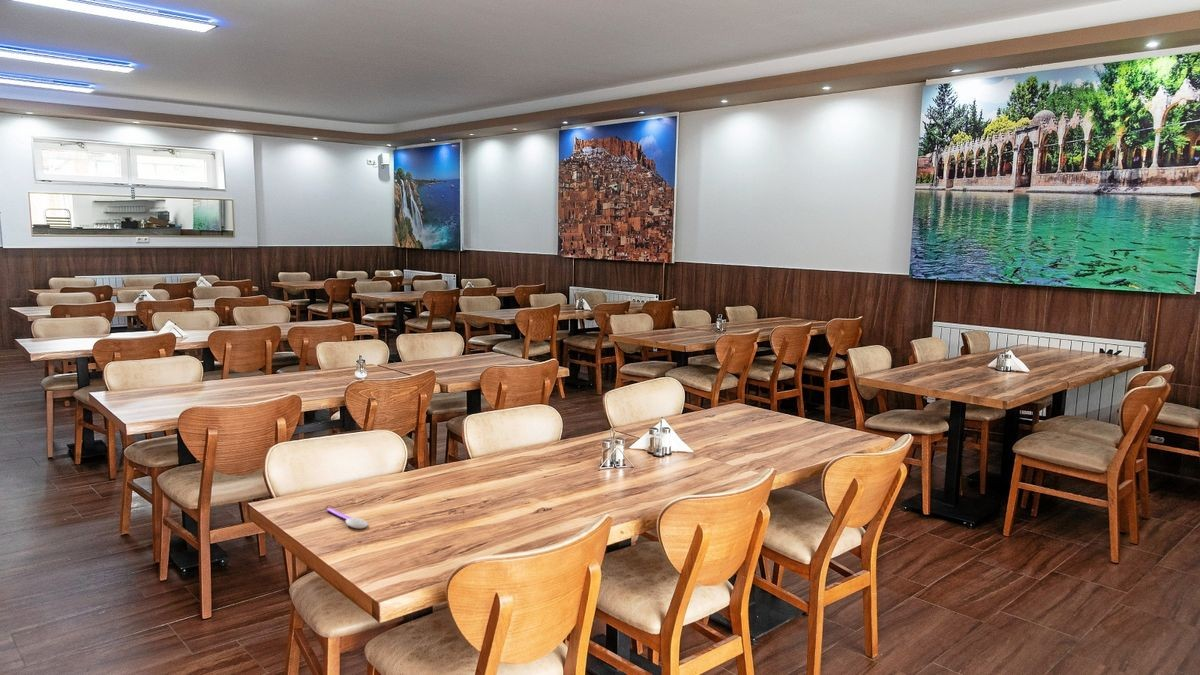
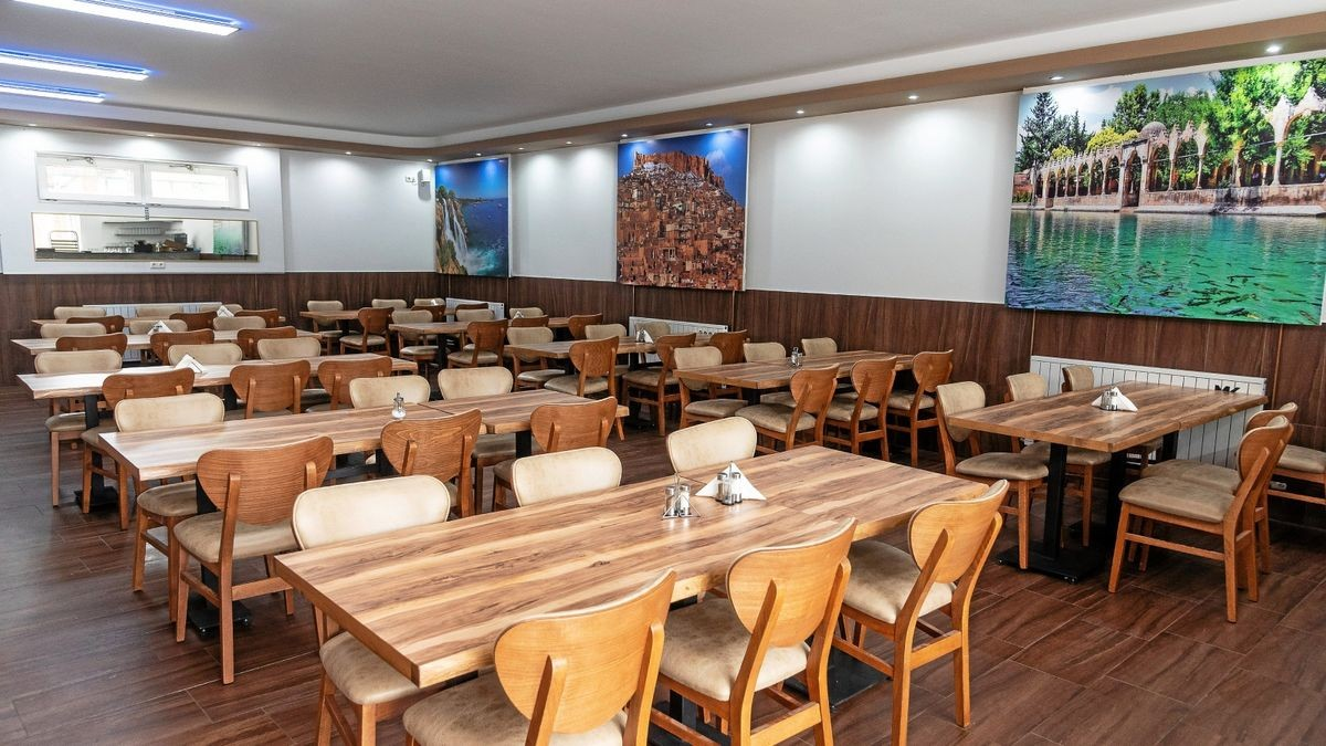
- spoon [326,507,369,529]
